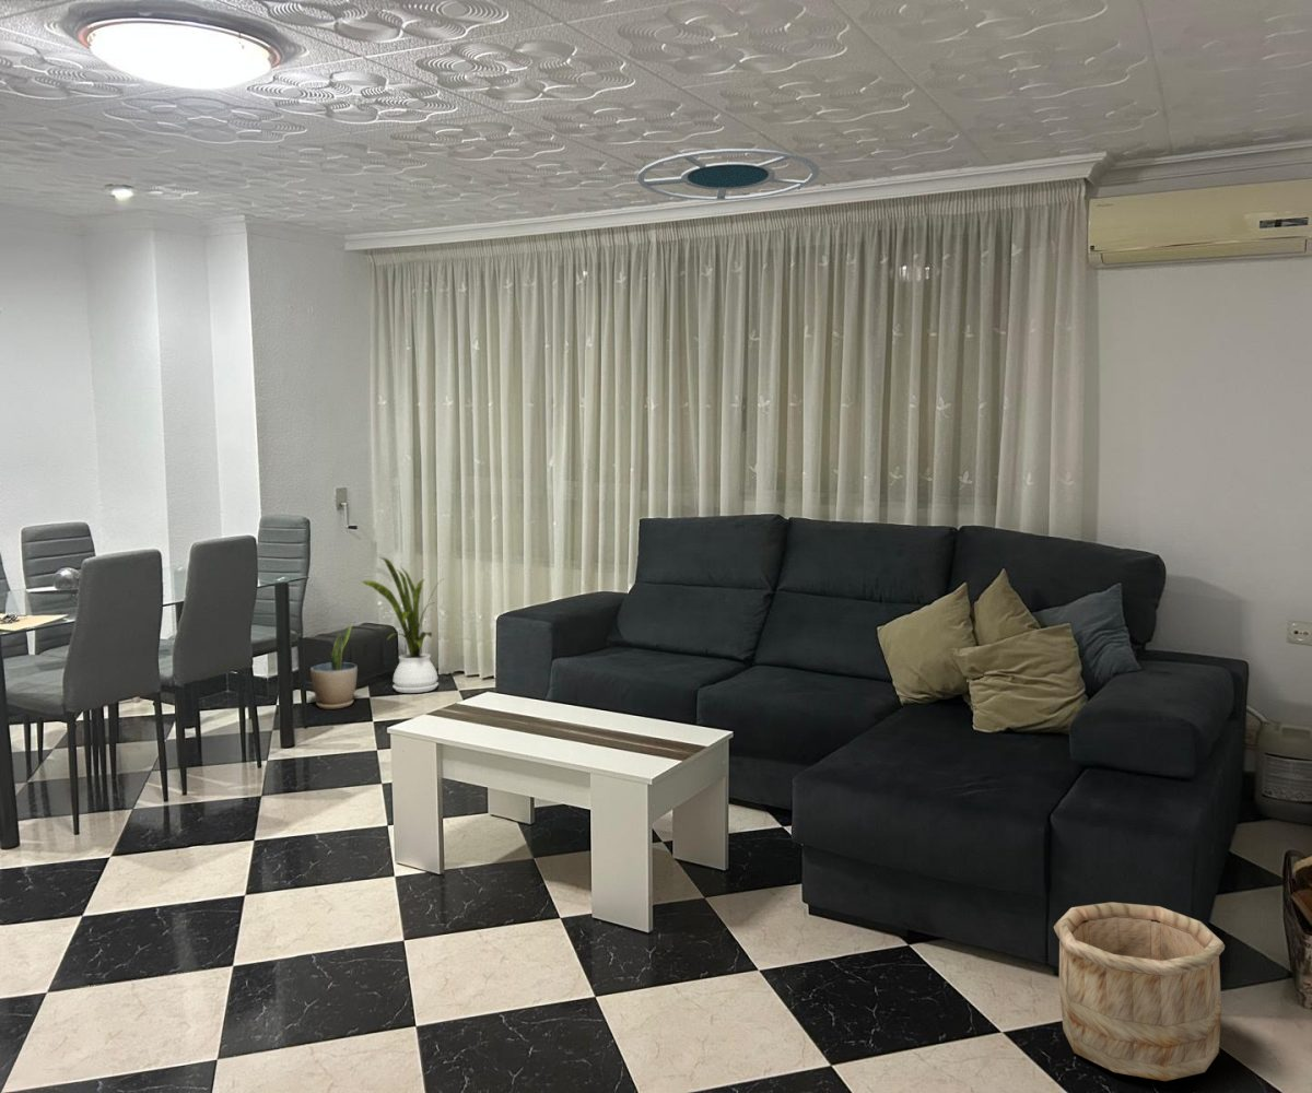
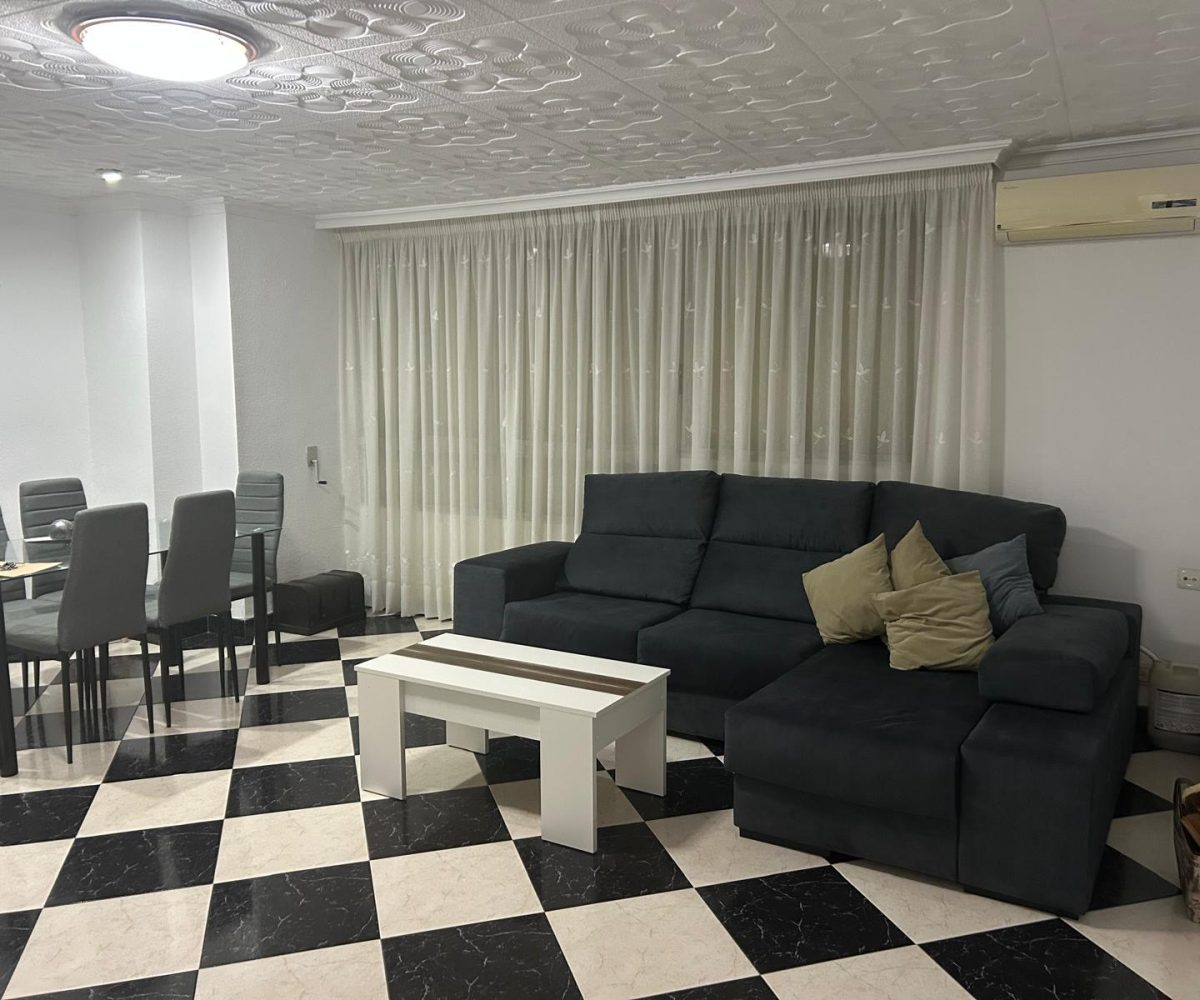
- wooden bucket [1053,901,1226,1082]
- ceiling lamp [636,148,821,201]
- potted plant [309,622,359,710]
- house plant [360,556,444,694]
